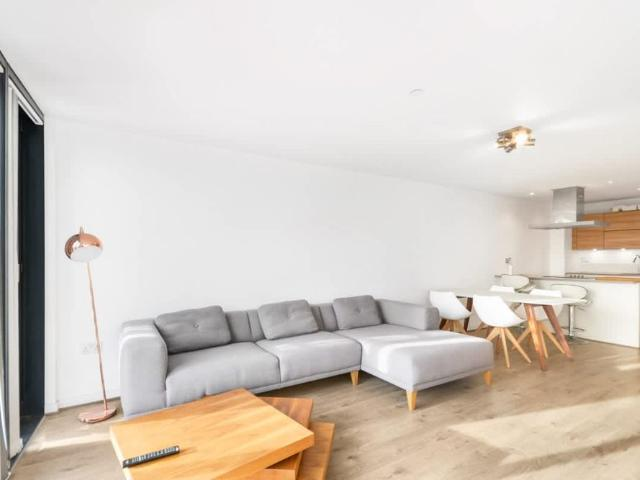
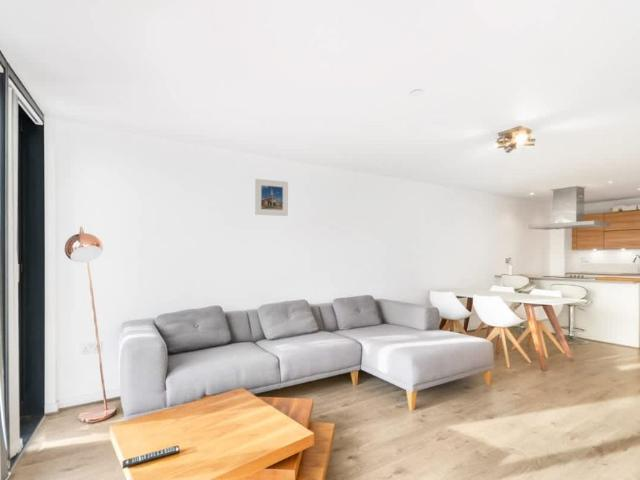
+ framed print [254,178,289,217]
